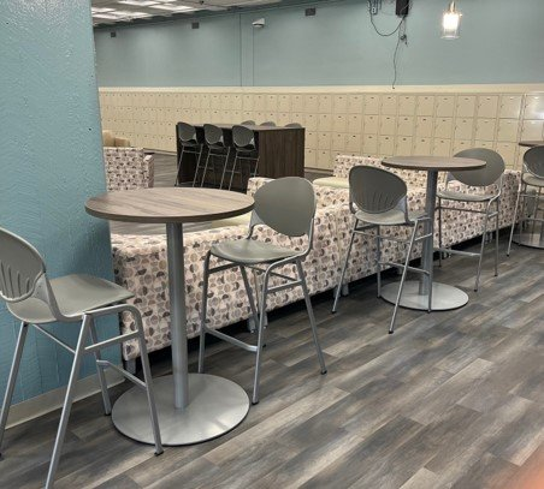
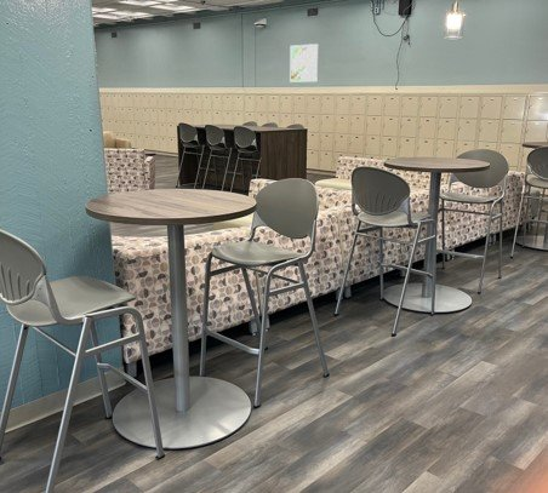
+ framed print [289,42,319,82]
